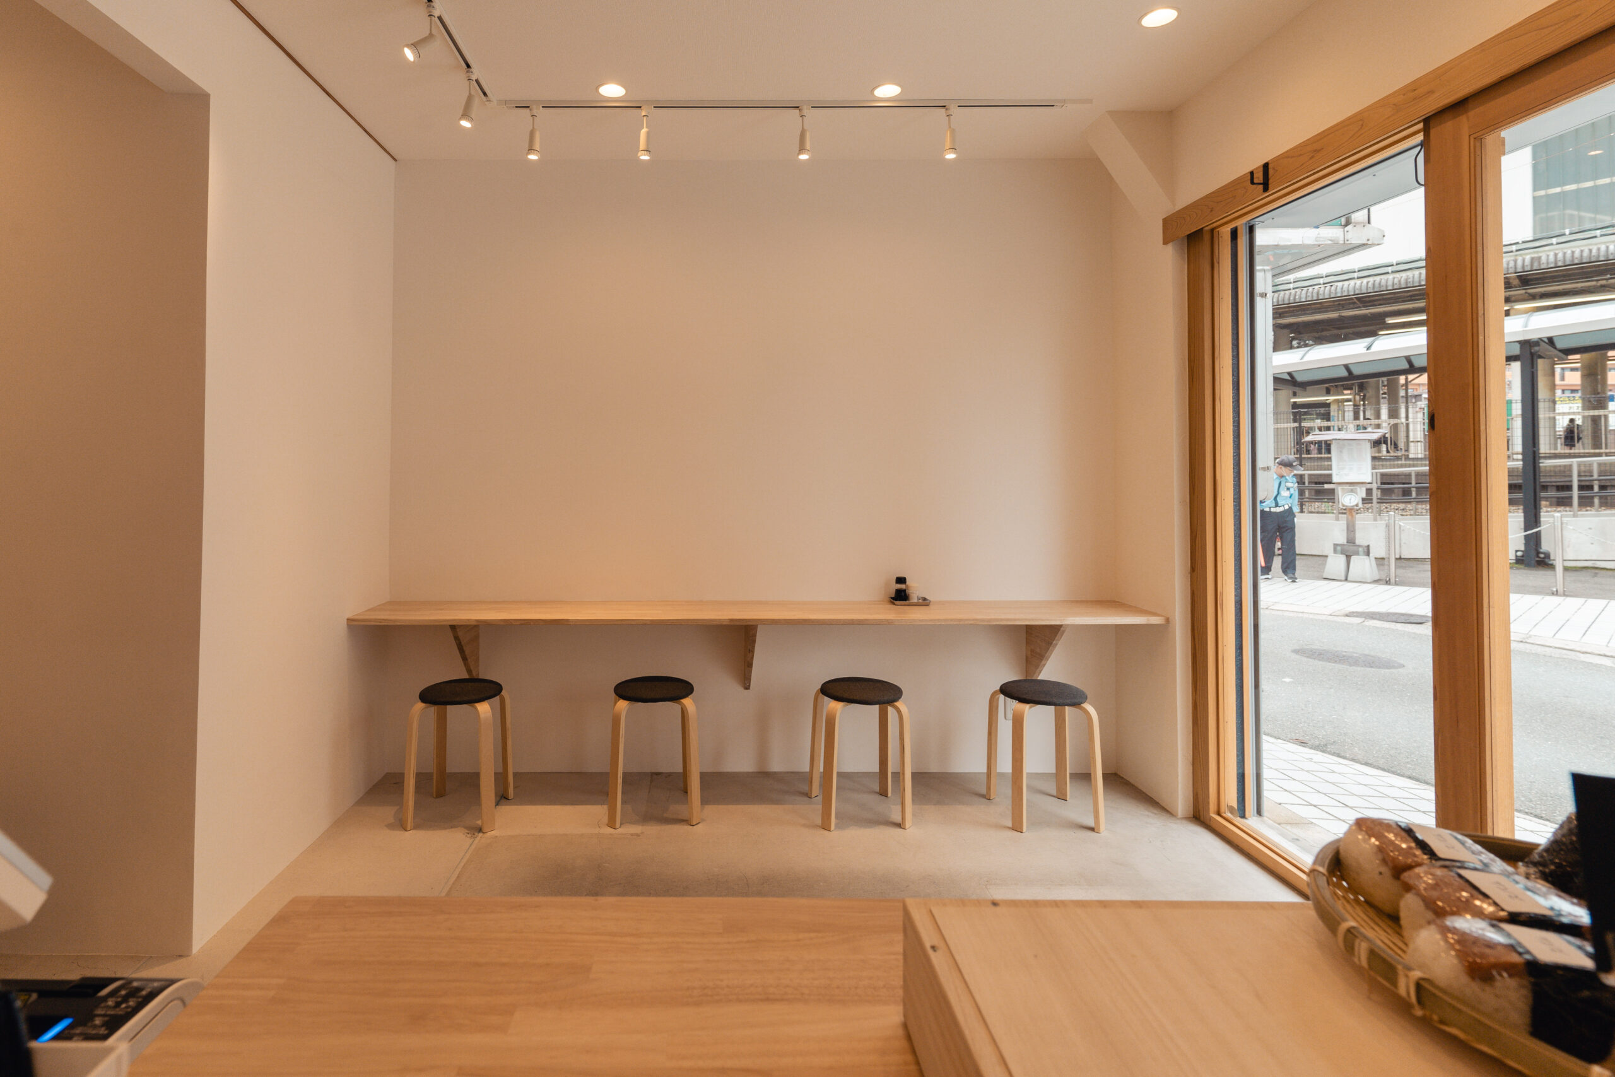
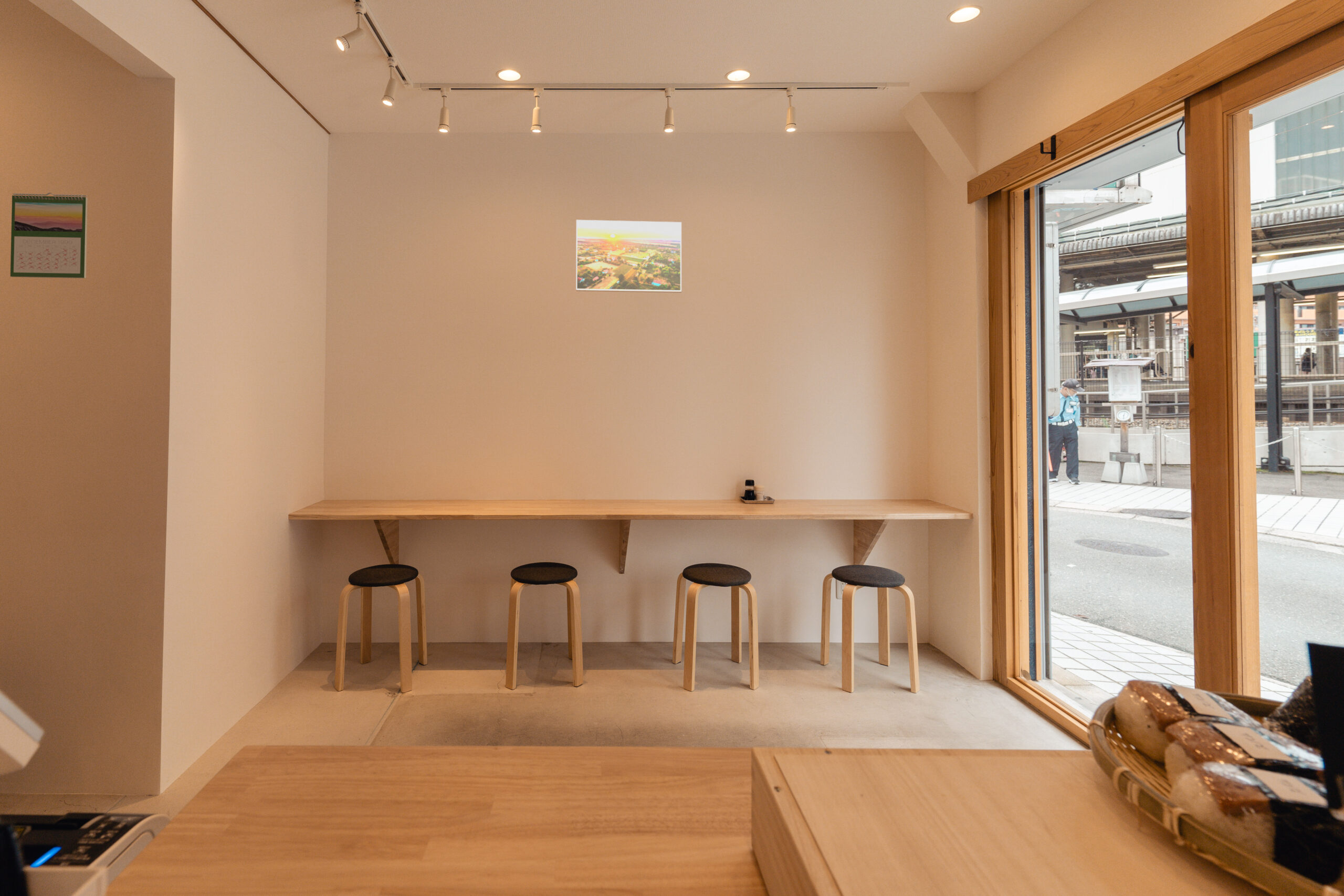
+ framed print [575,219,682,293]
+ calendar [10,192,88,279]
